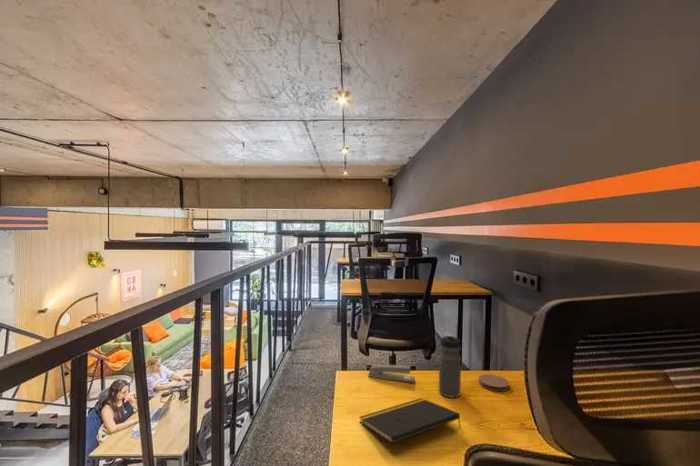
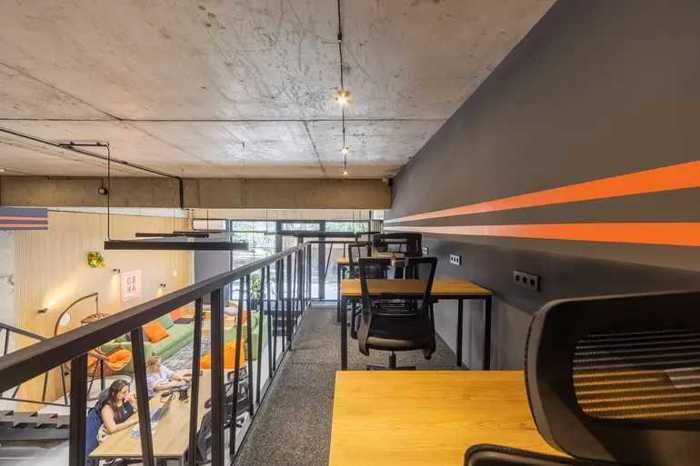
- notepad [358,397,462,444]
- coaster [478,373,510,392]
- water bottle [438,333,462,398]
- stapler [367,364,416,384]
